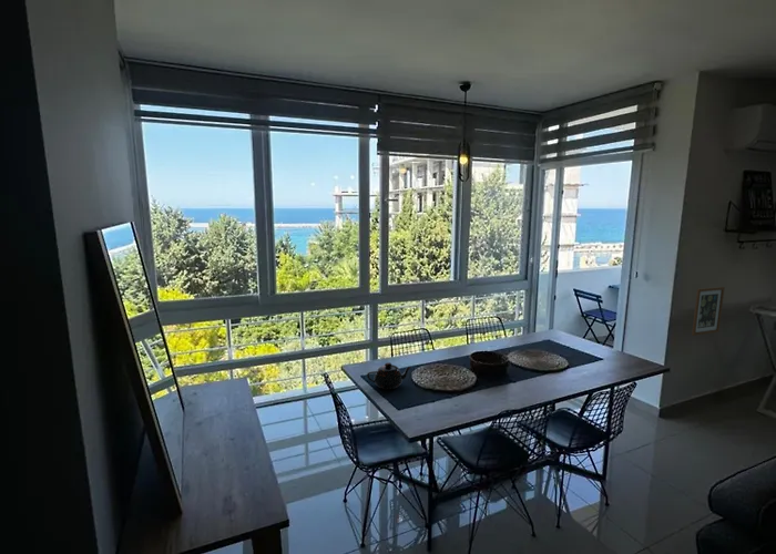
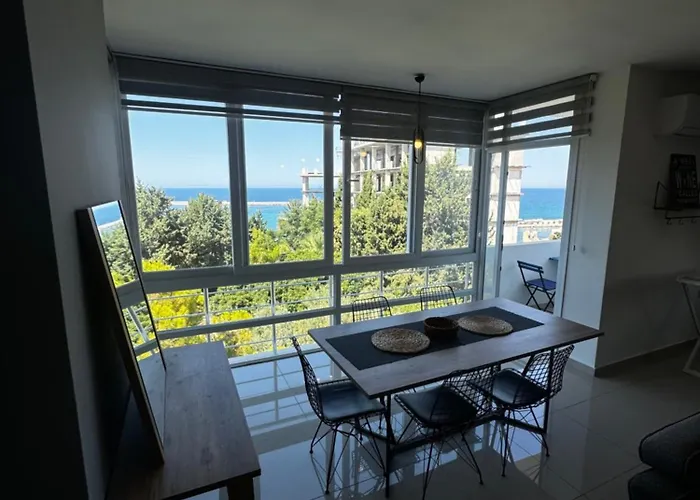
- wall art [691,286,726,337]
- teapot [366,361,412,390]
